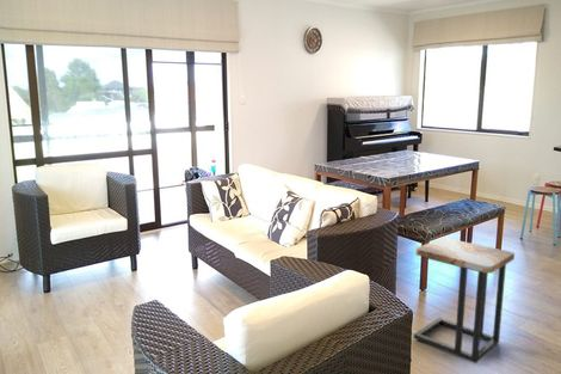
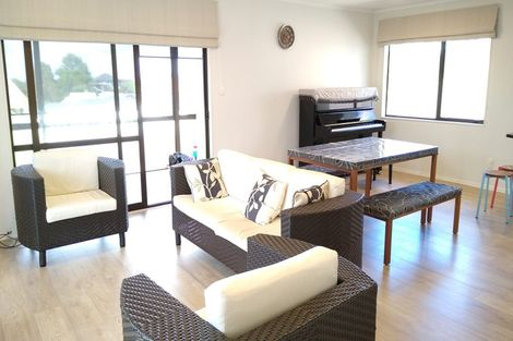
- side table [413,237,516,364]
